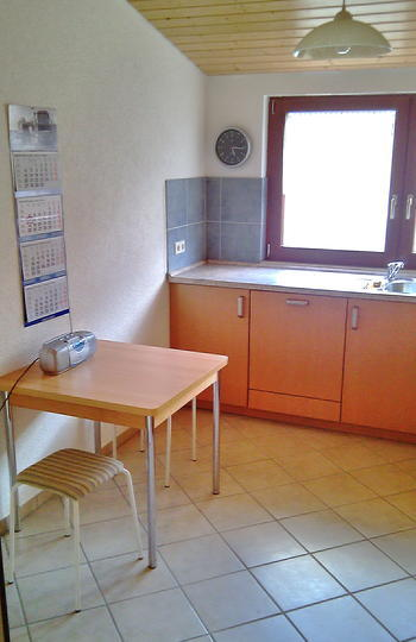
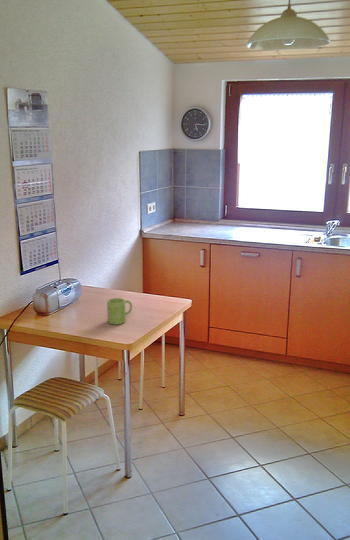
+ mug [106,297,133,326]
